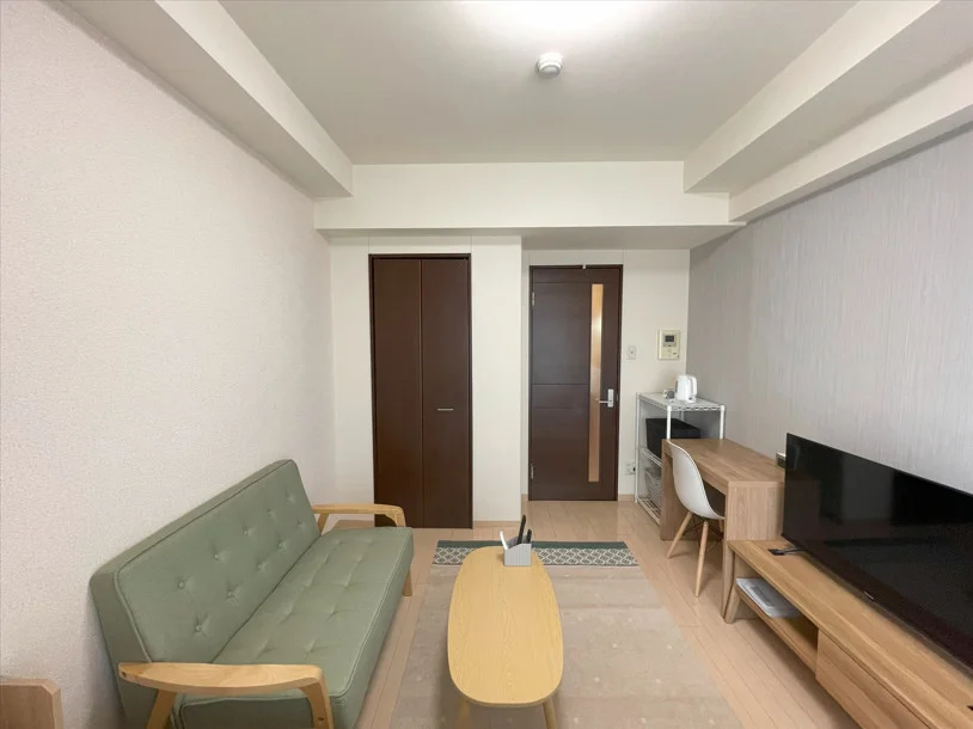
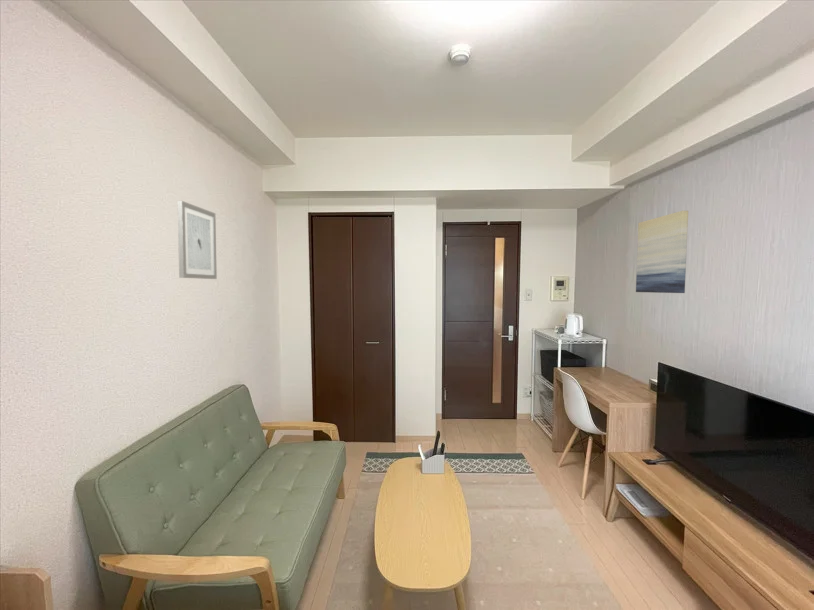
+ wall art [176,200,218,280]
+ wall art [635,210,689,294]
